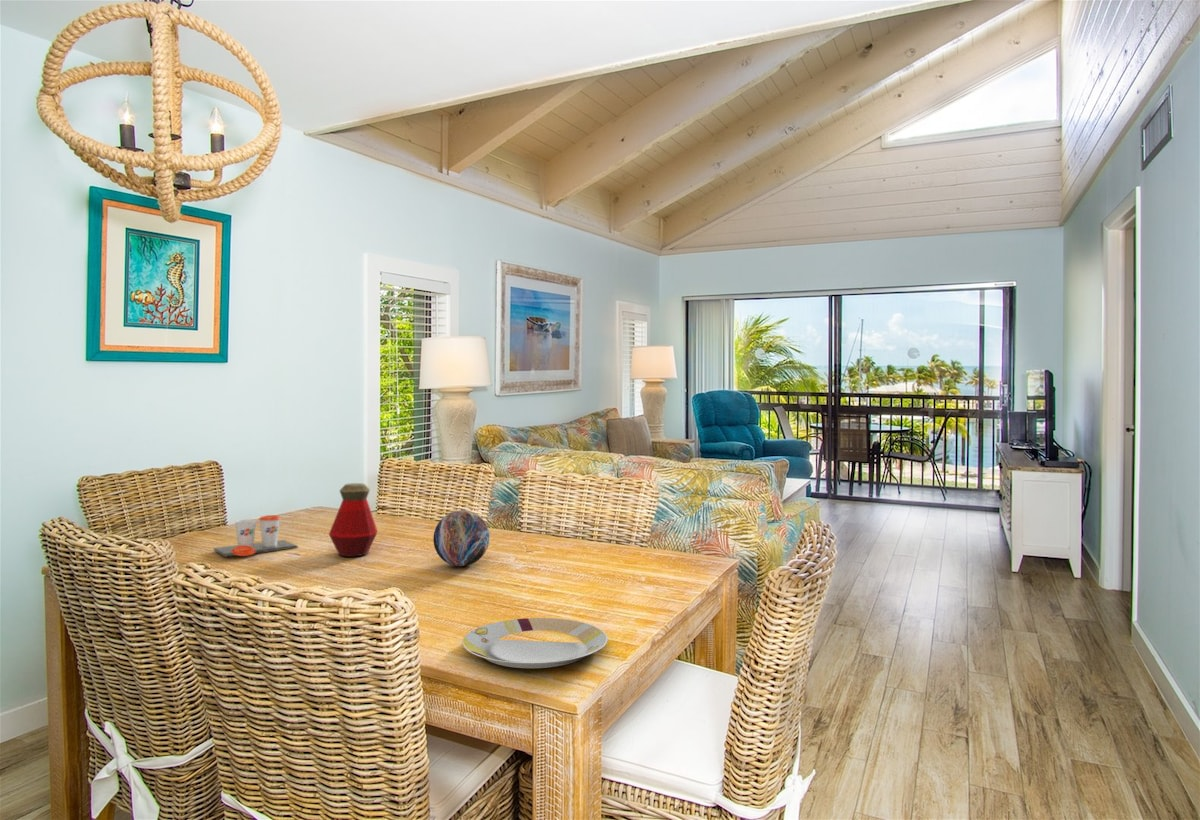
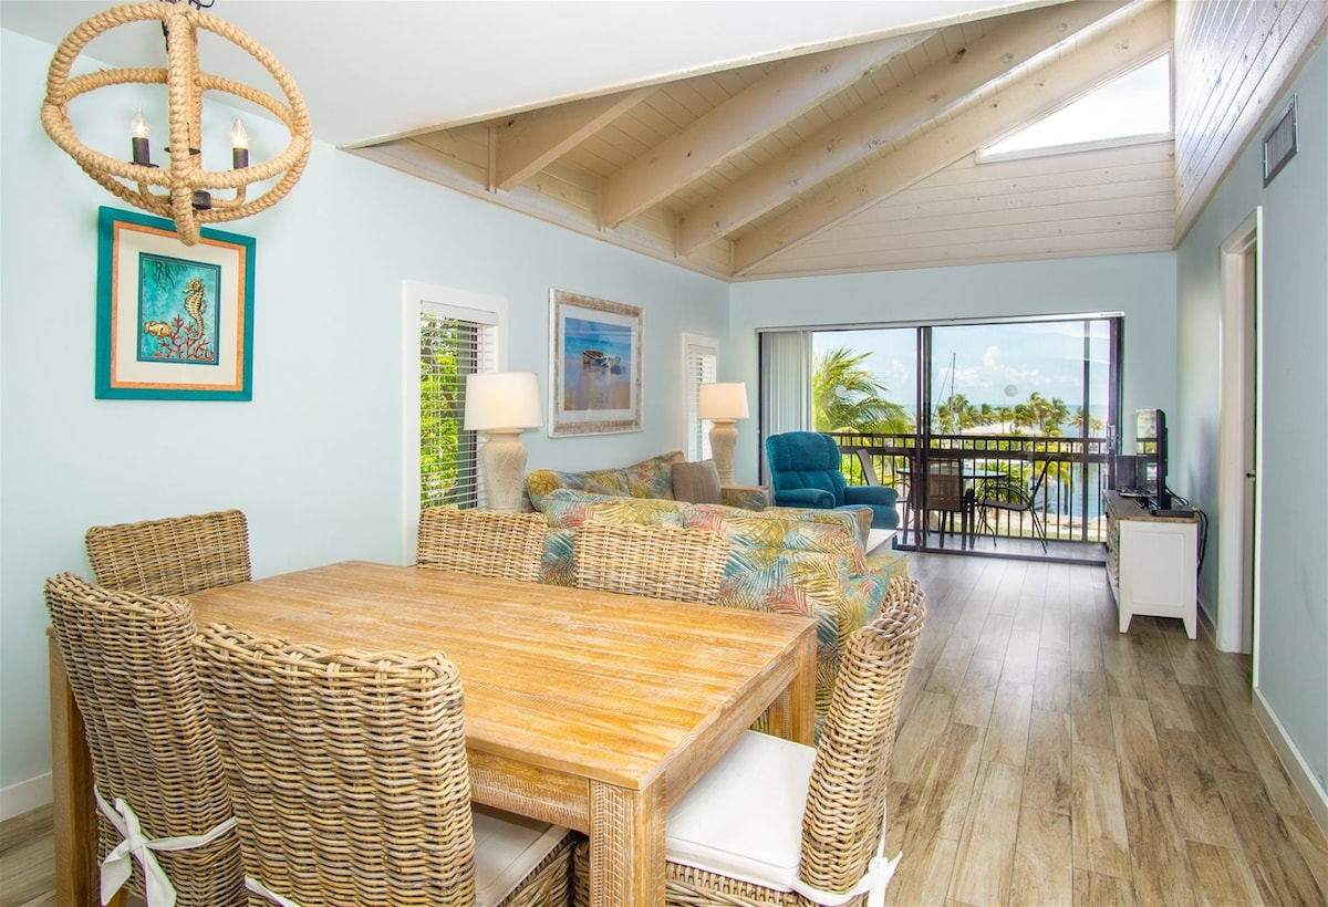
- plate [461,617,609,669]
- bottle [328,482,379,558]
- decorative orb [432,509,491,567]
- cup [213,514,299,558]
